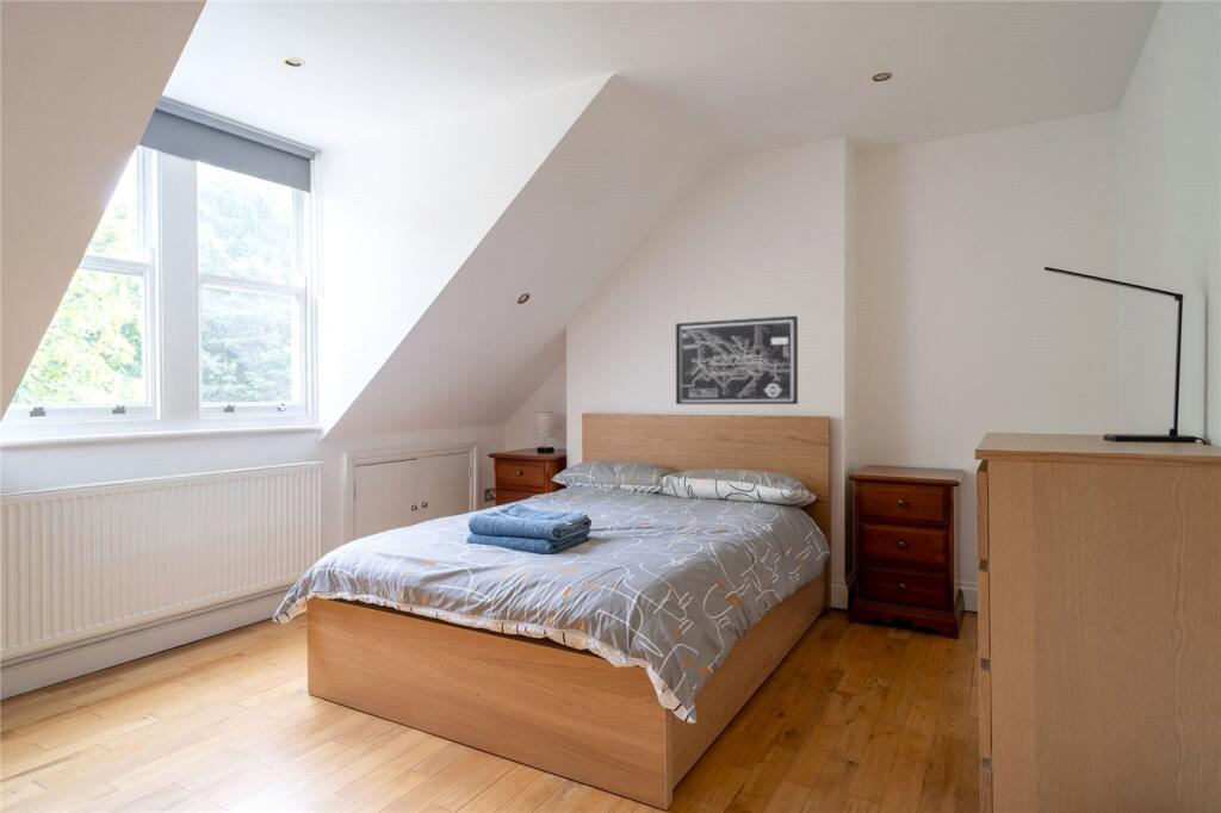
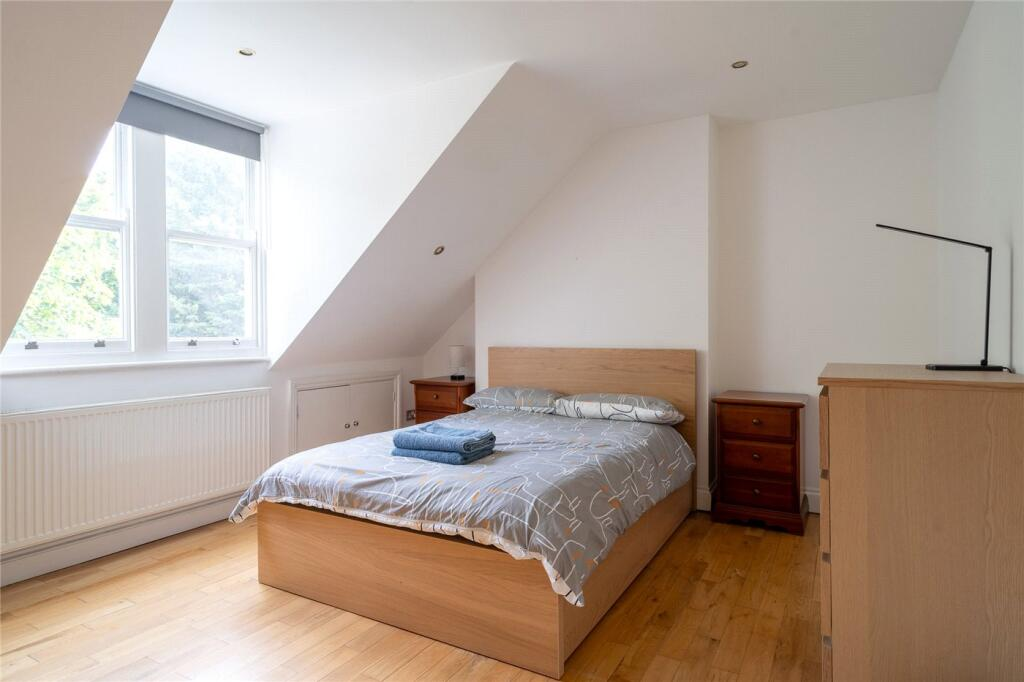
- wall art [675,315,799,405]
